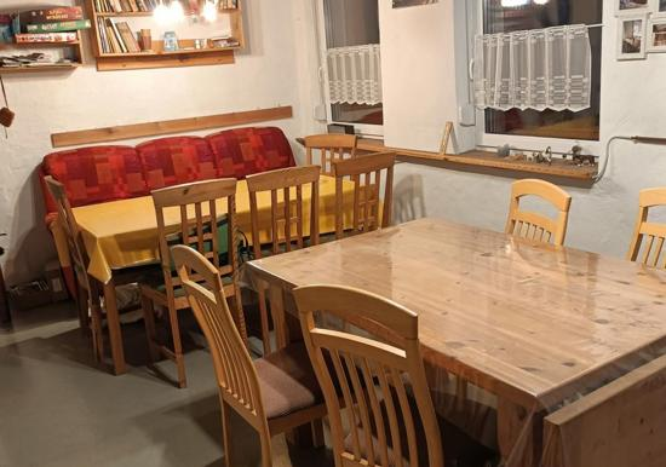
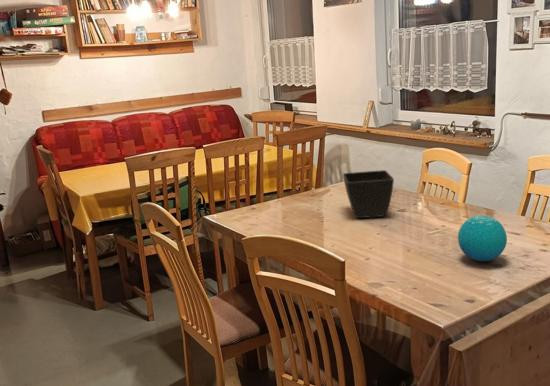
+ flower pot [342,169,395,219]
+ decorative orb [457,214,508,262]
